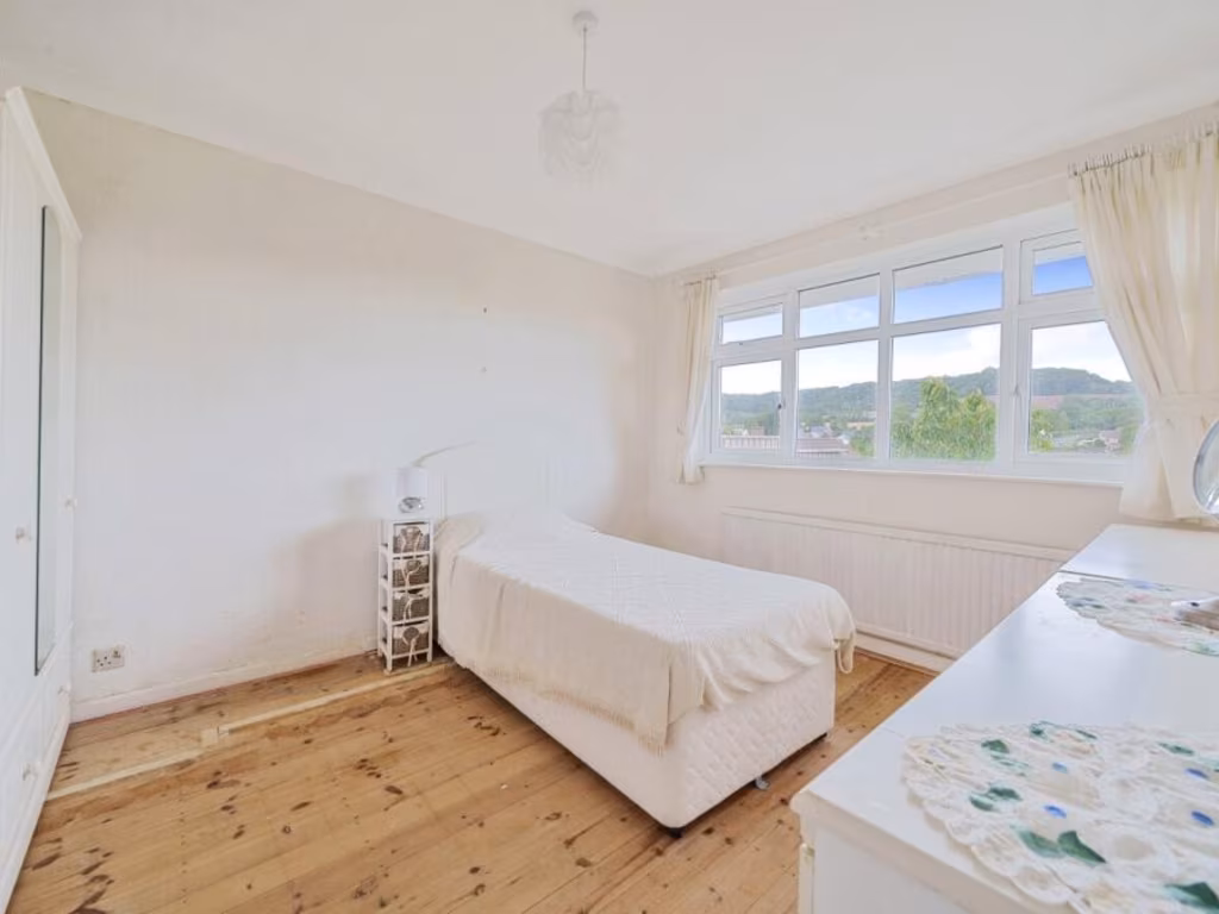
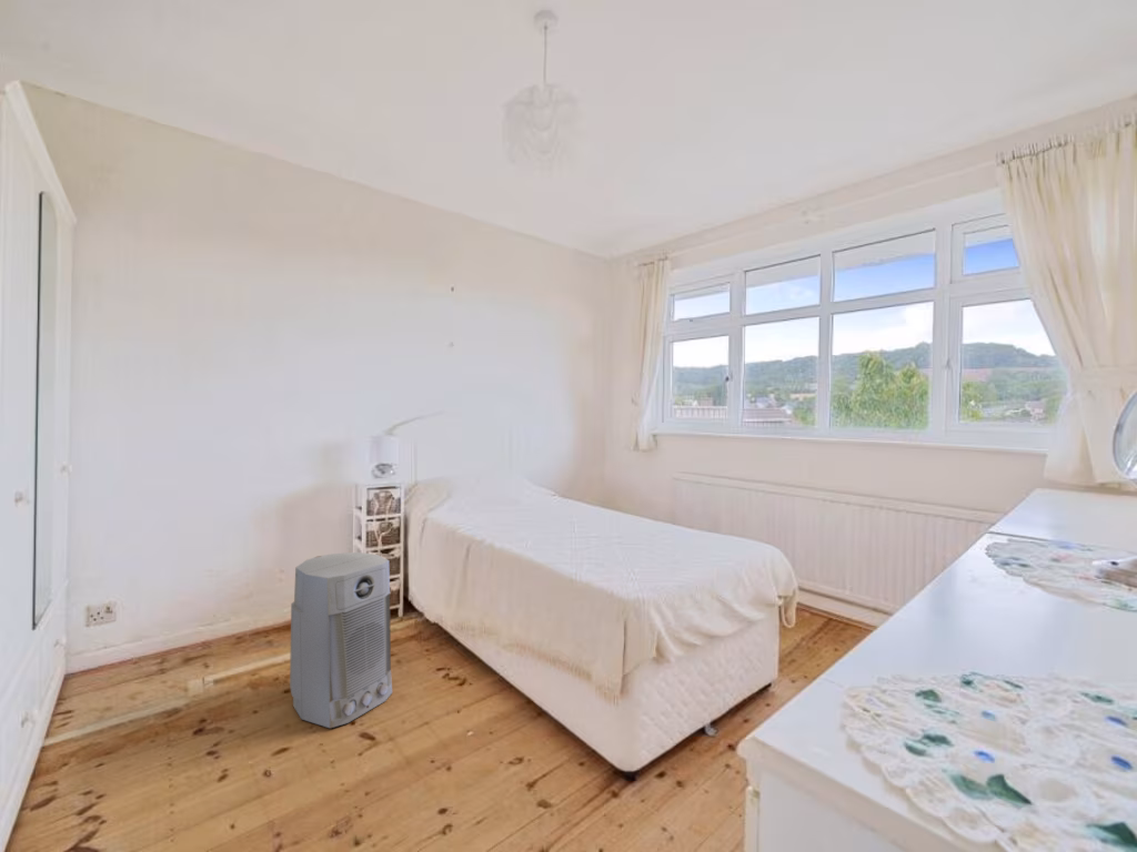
+ air purifier [289,551,393,730]
